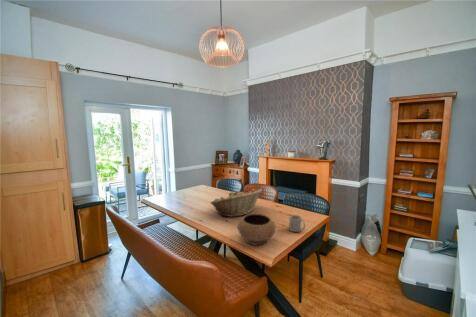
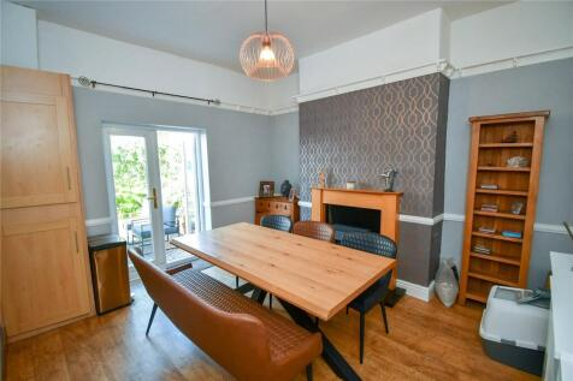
- fruit basket [209,188,263,218]
- mug [288,214,306,233]
- bowl [237,212,277,246]
